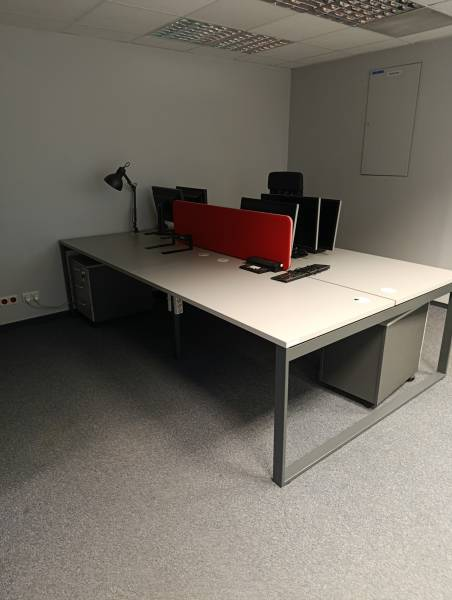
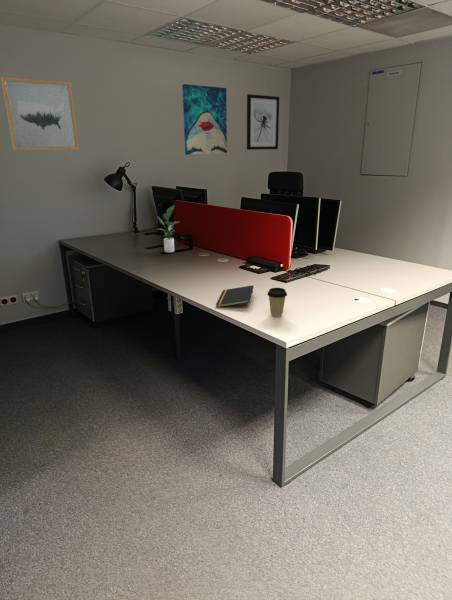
+ wall art [0,76,80,151]
+ wall art [246,93,280,151]
+ coffee cup [266,287,288,318]
+ wall art [181,83,228,156]
+ notepad [215,284,255,308]
+ potted plant [156,204,179,254]
